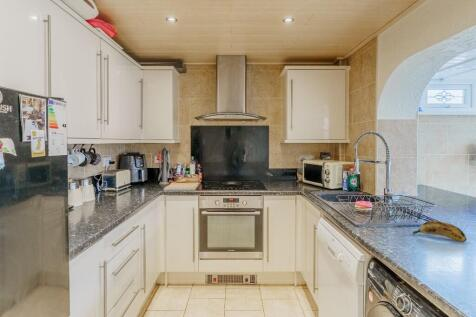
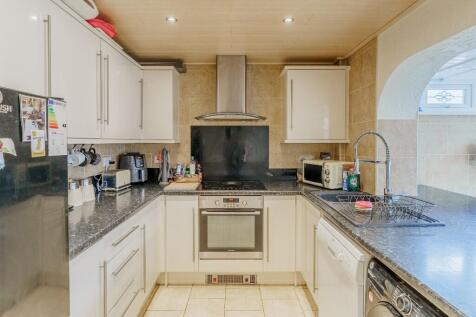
- banana [412,220,467,243]
